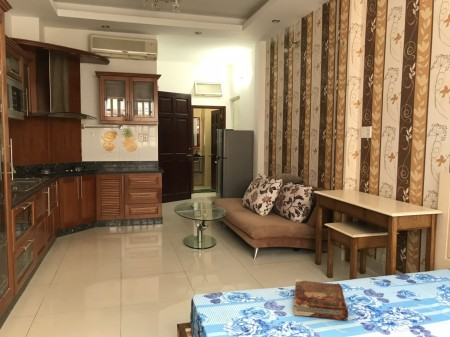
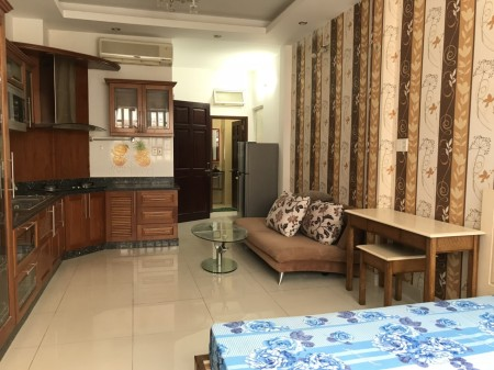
- book [293,278,349,321]
